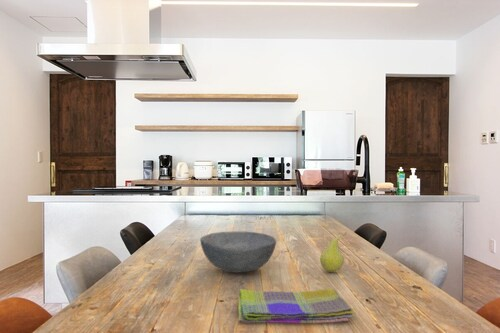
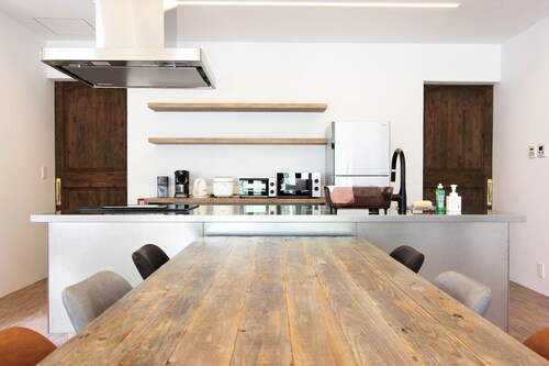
- fruit [319,231,347,273]
- bowl [199,231,277,274]
- dish towel [237,288,356,324]
